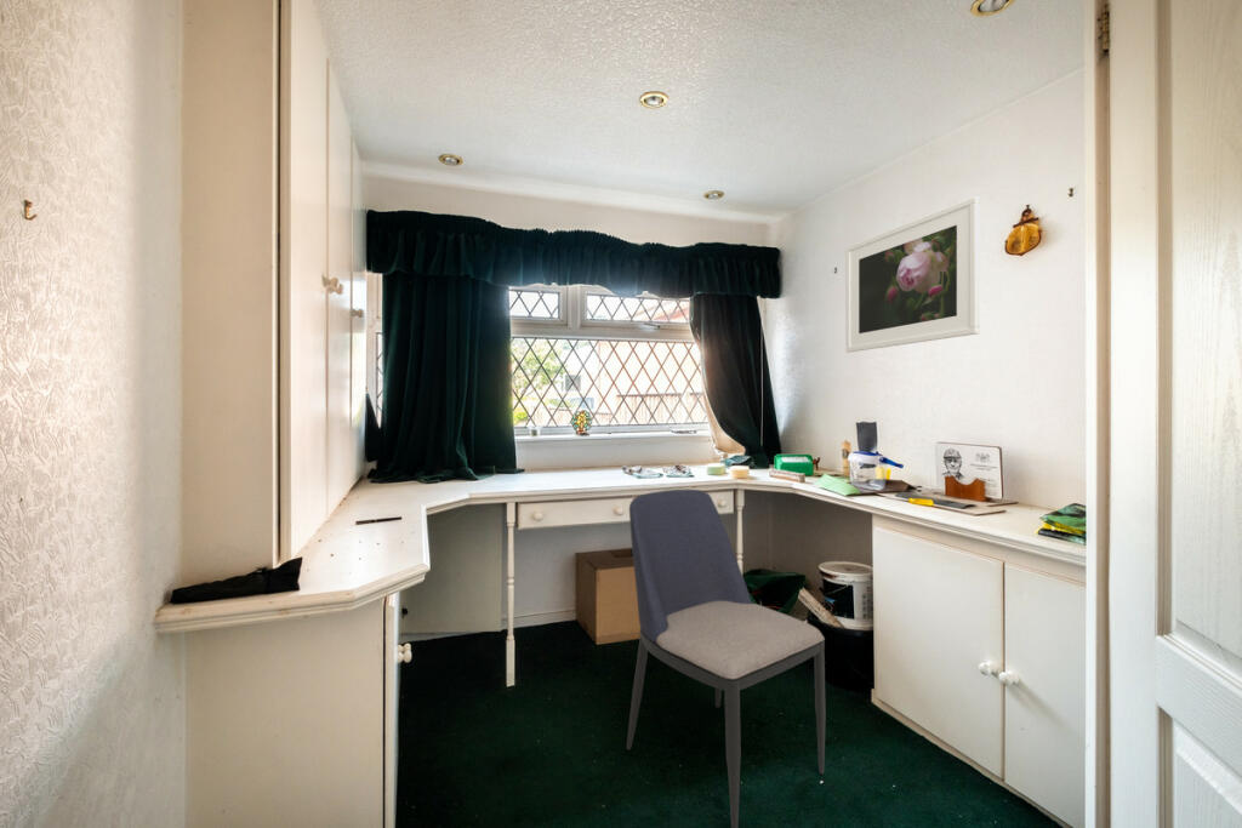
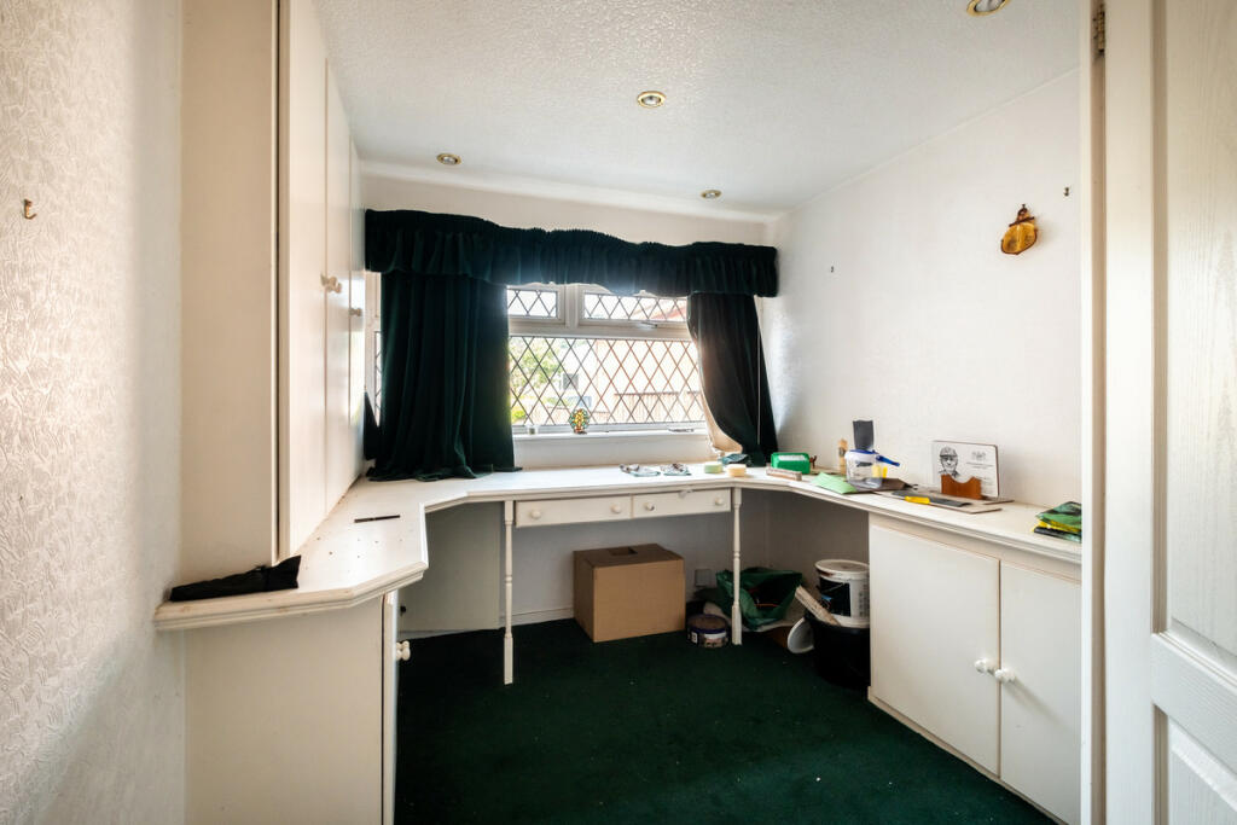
- chair [626,489,826,828]
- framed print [844,195,981,353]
